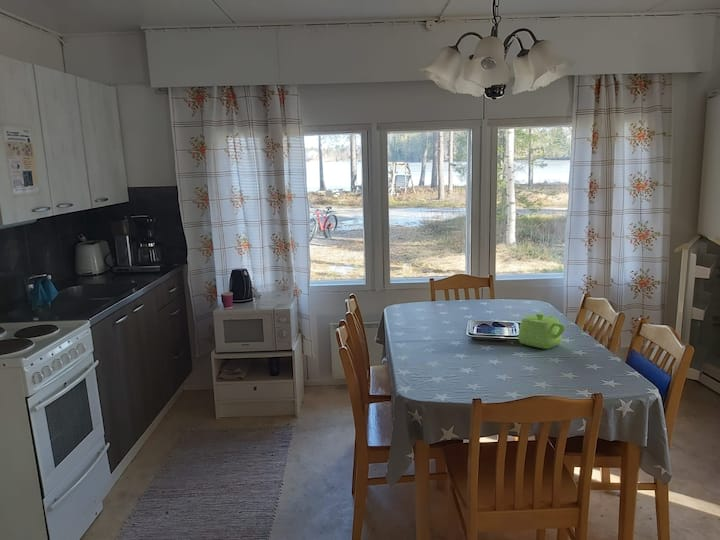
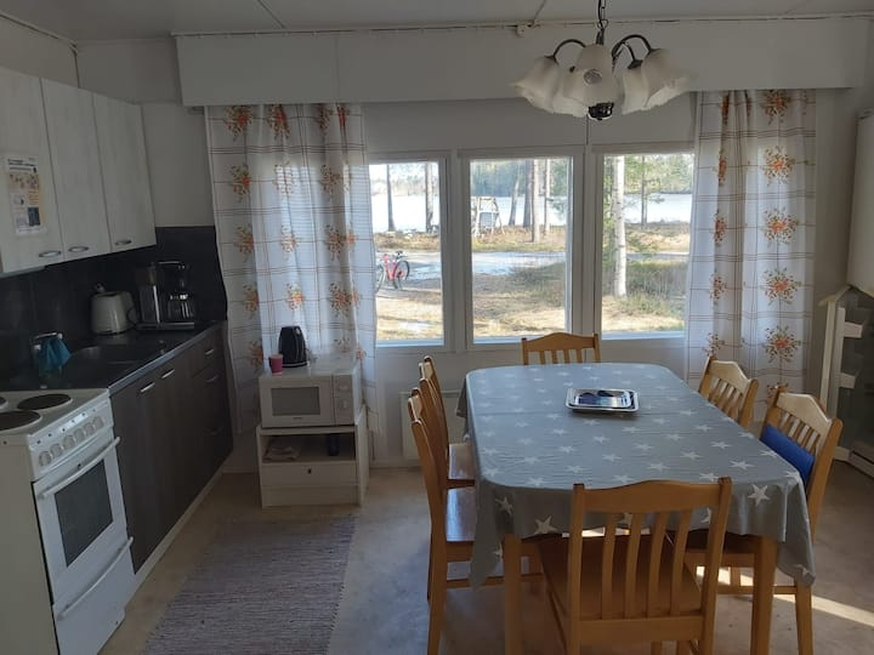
- teapot [518,312,566,350]
